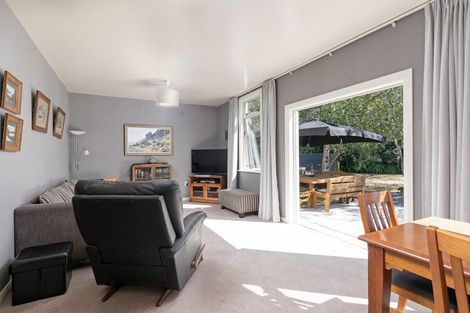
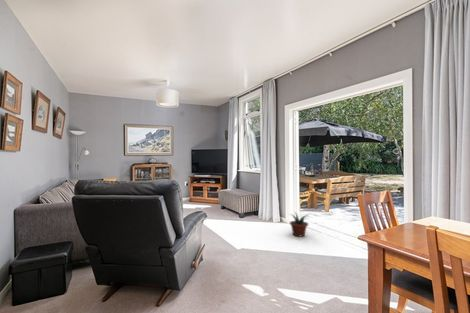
+ potted plant [288,211,311,238]
